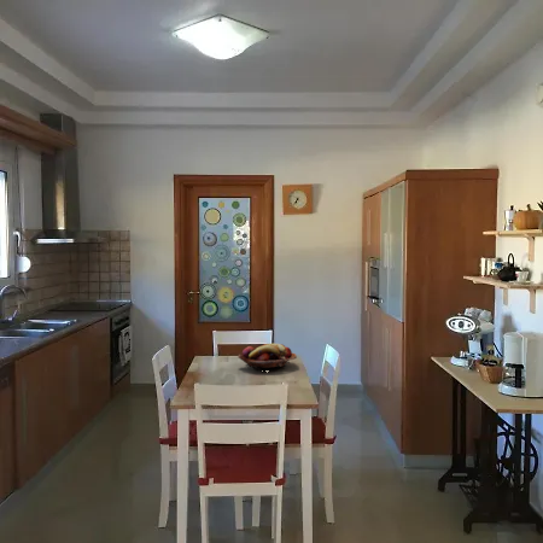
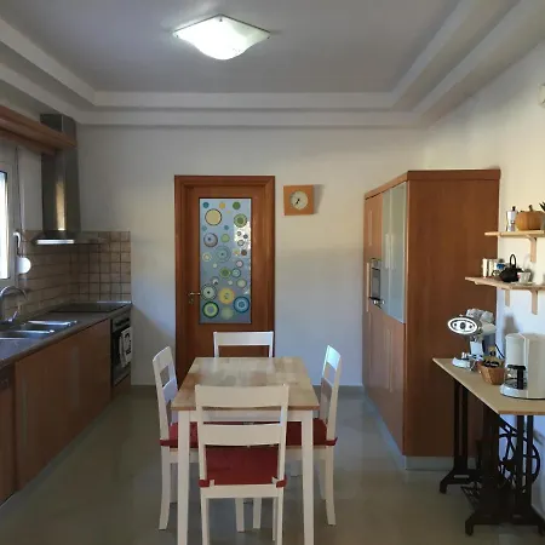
- fruit basket [237,343,298,373]
